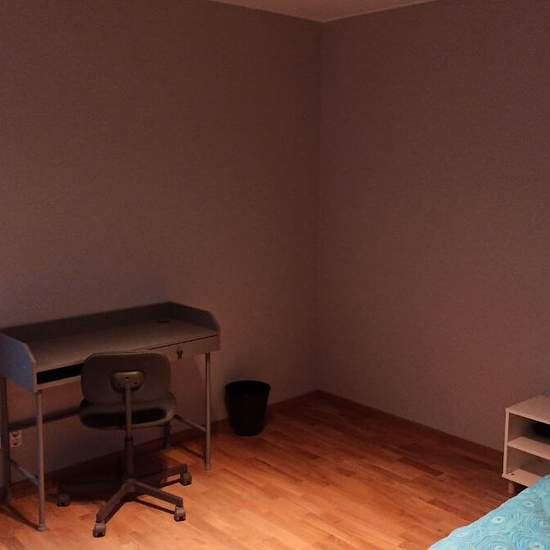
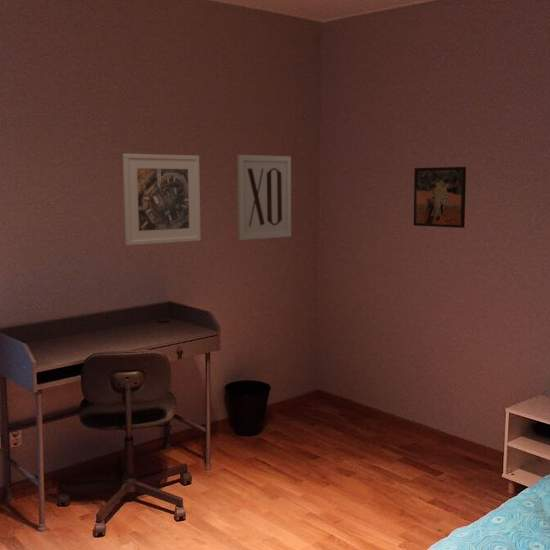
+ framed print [413,166,467,229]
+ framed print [122,153,202,247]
+ wall art [236,154,292,241]
